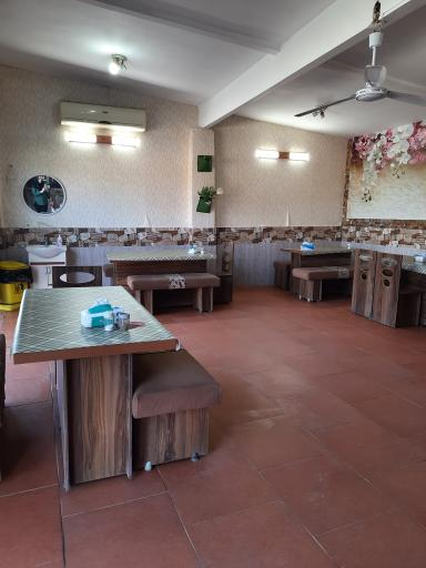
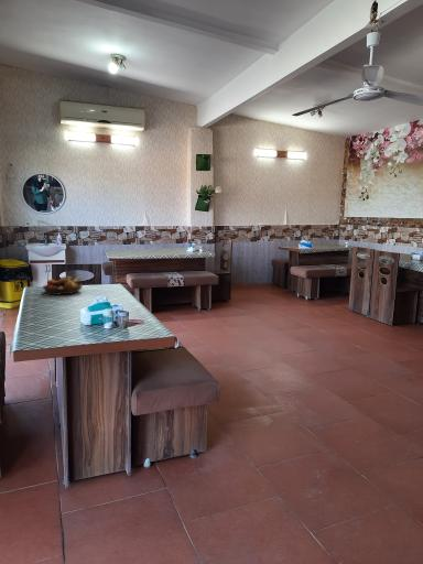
+ fruit bowl [42,275,85,296]
